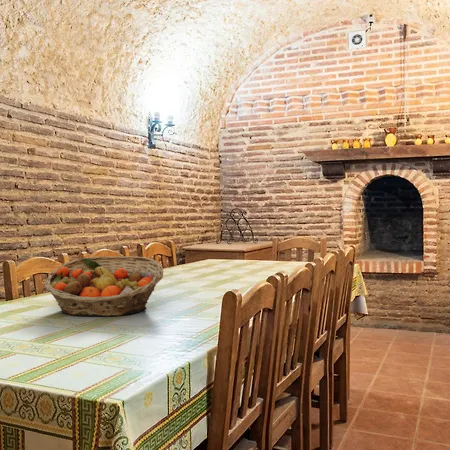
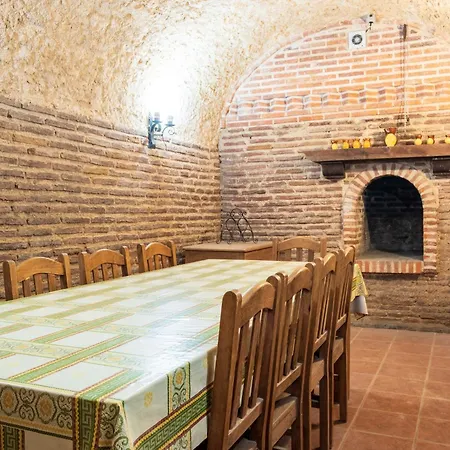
- fruit basket [43,255,164,317]
